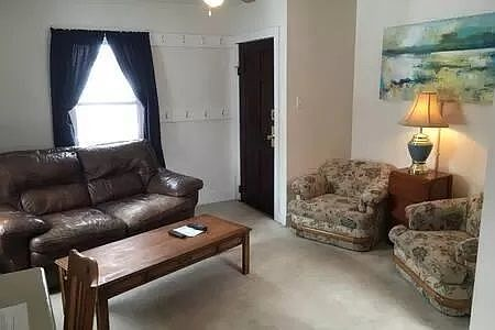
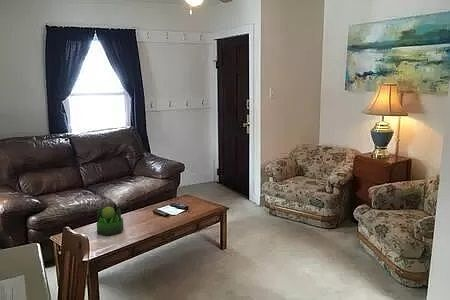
+ plant [96,205,124,237]
